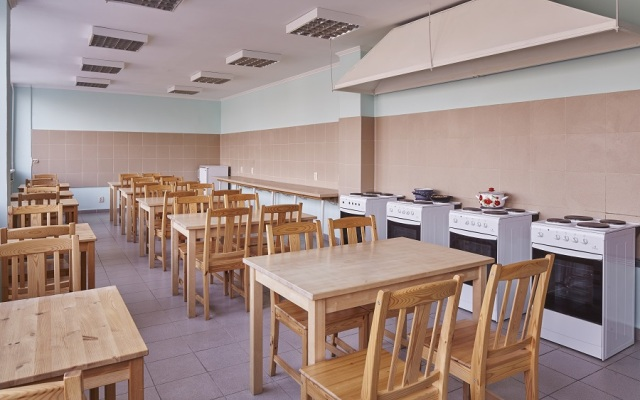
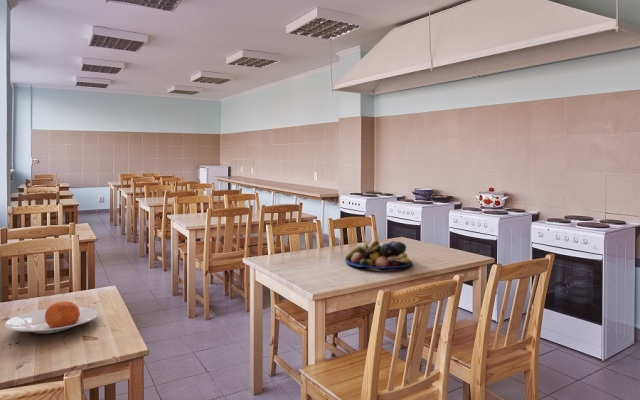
+ fruit bowl [344,239,414,270]
+ plate [3,300,99,334]
